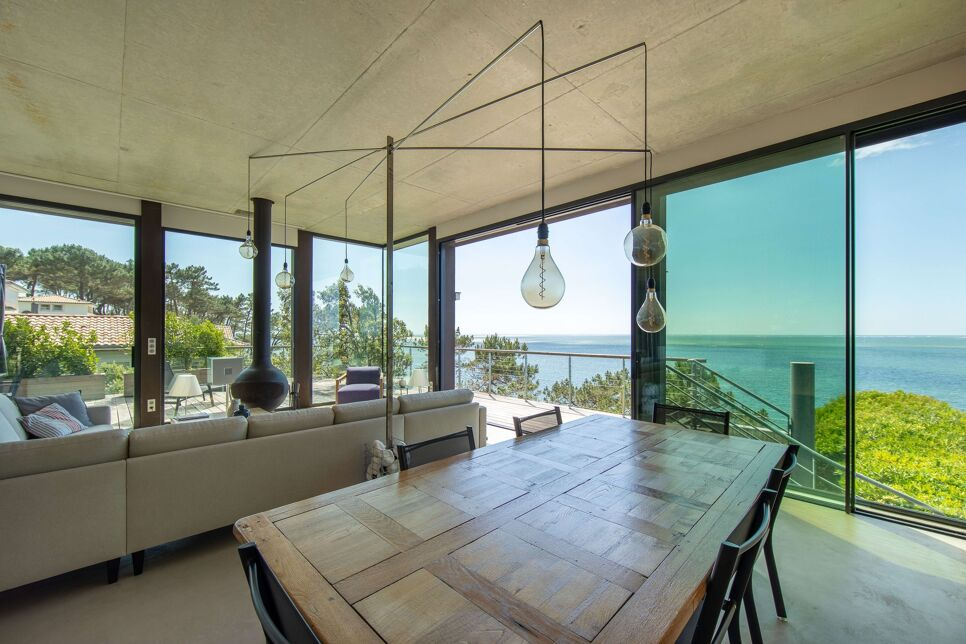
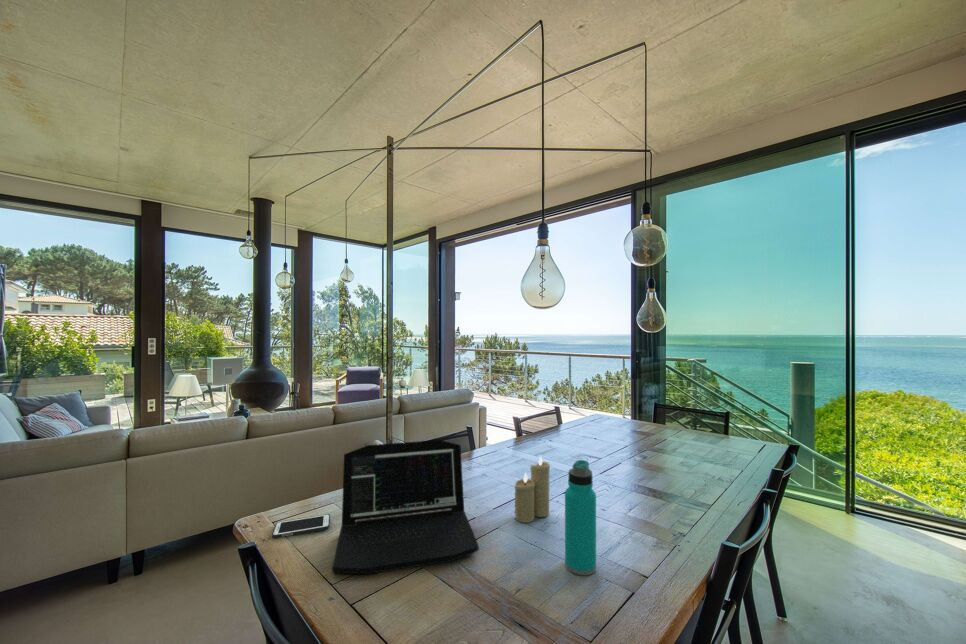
+ candle [514,455,551,524]
+ water bottle [564,459,597,576]
+ laptop [332,439,480,575]
+ cell phone [271,513,331,539]
